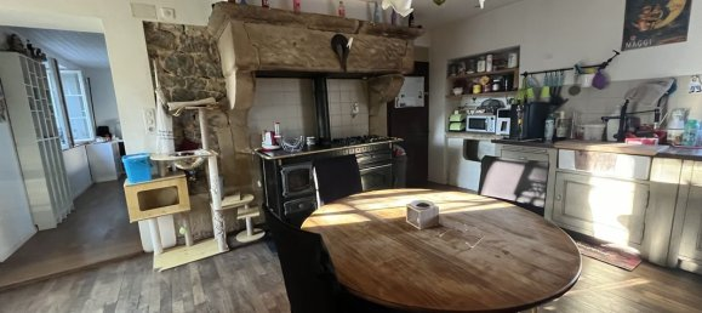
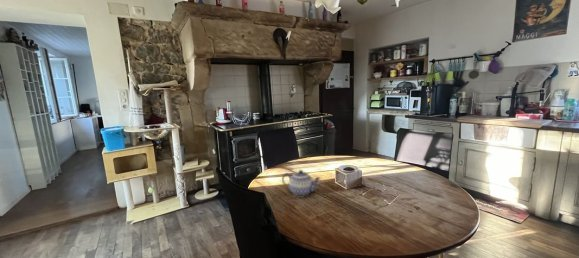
+ teapot [281,169,322,197]
